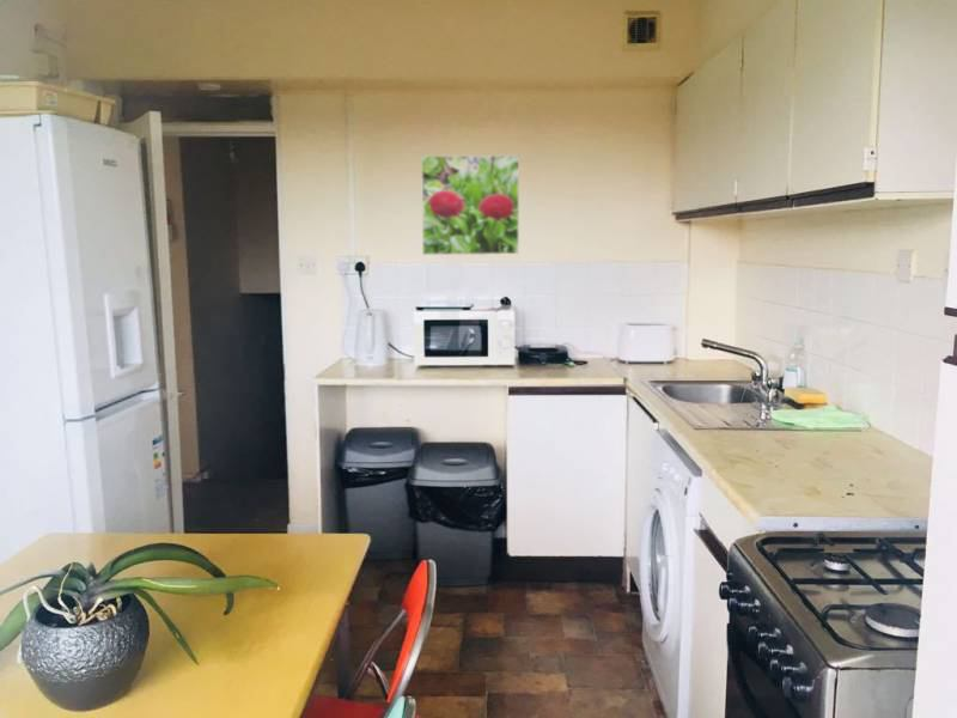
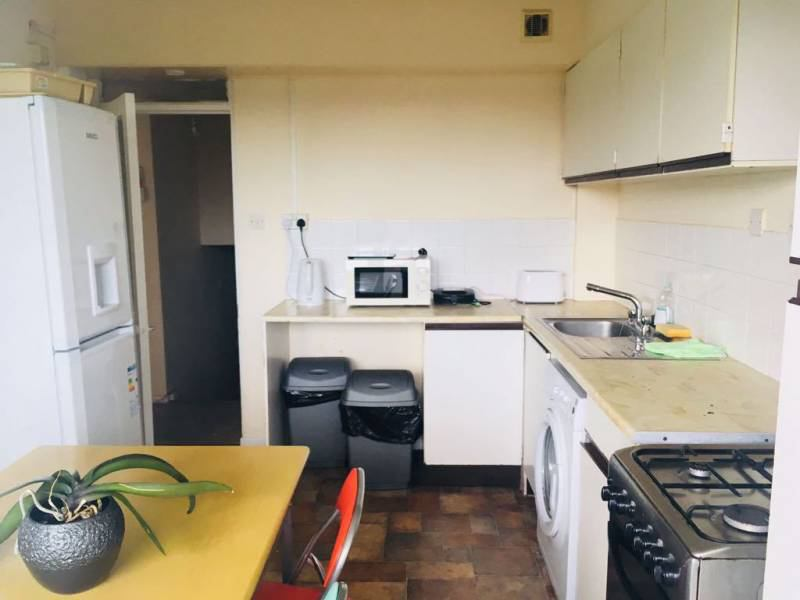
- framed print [420,154,520,256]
